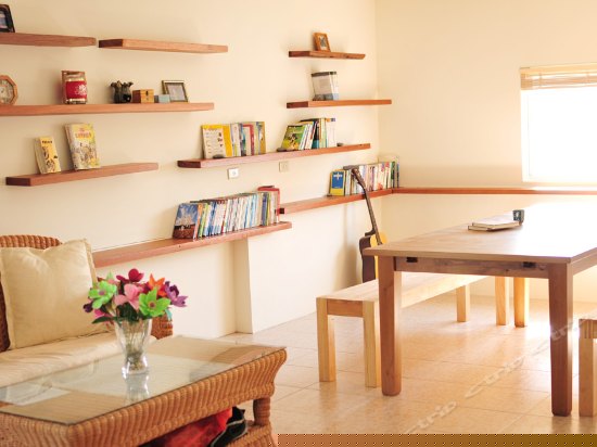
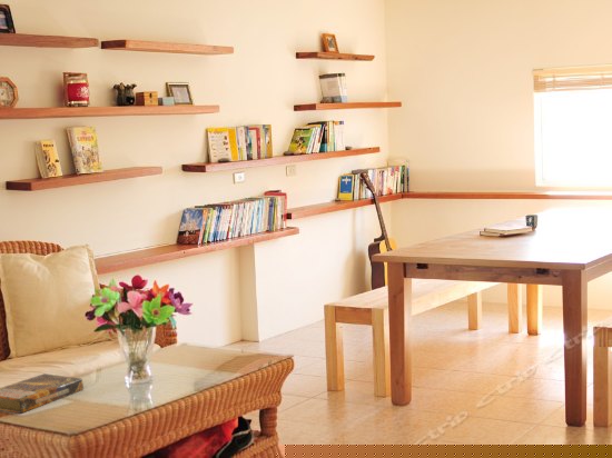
+ book [0,372,85,415]
